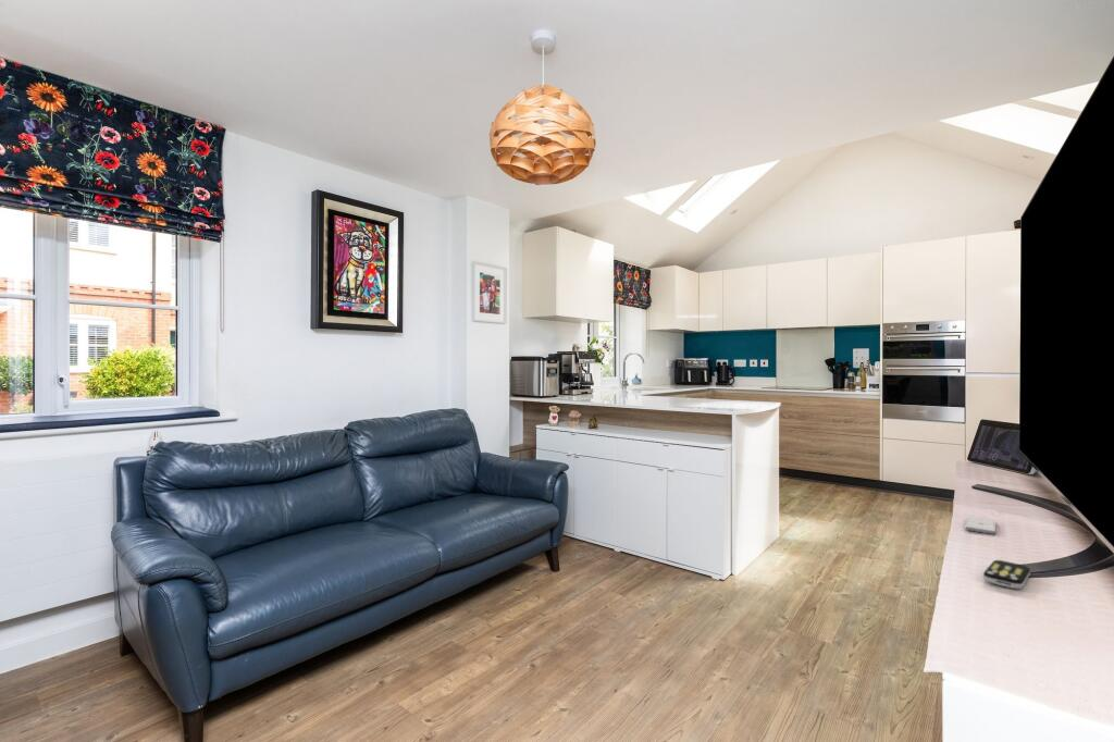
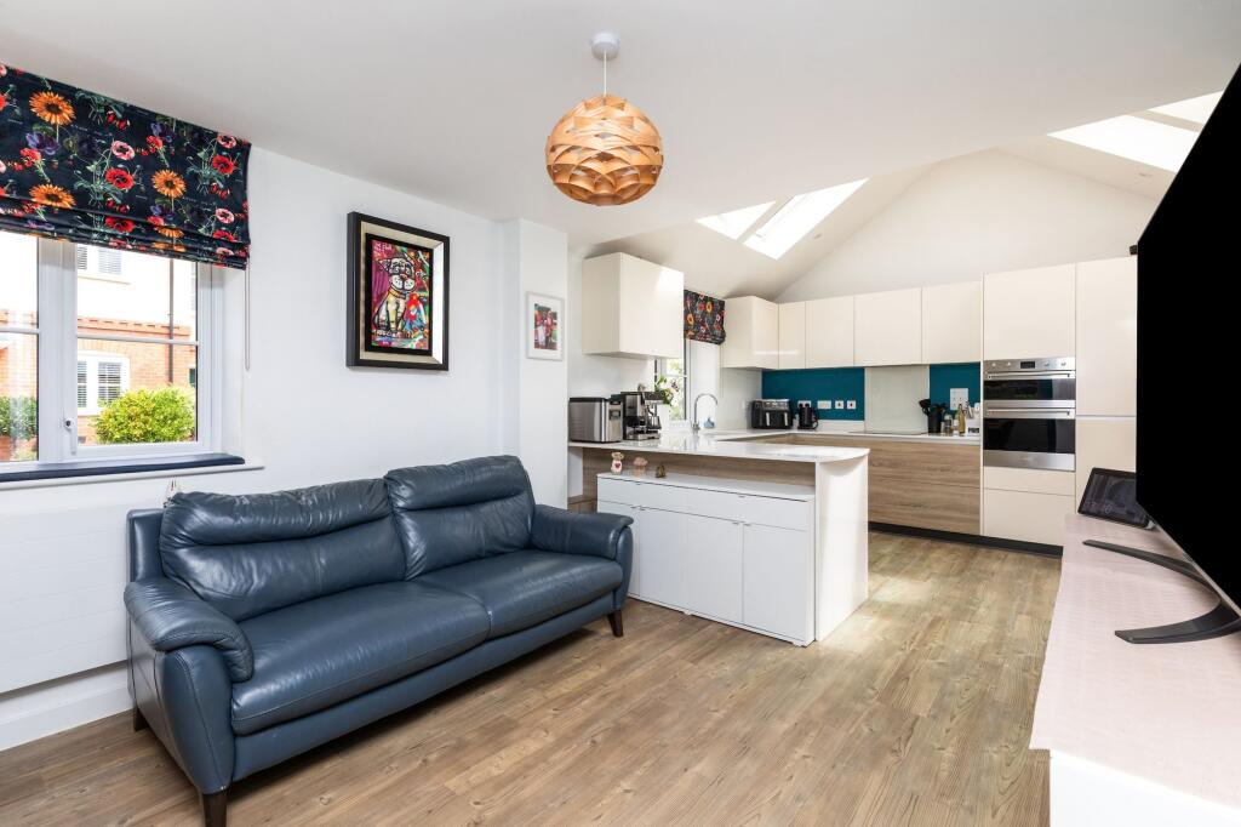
- smartphone [964,516,997,535]
- remote control [982,559,1031,590]
